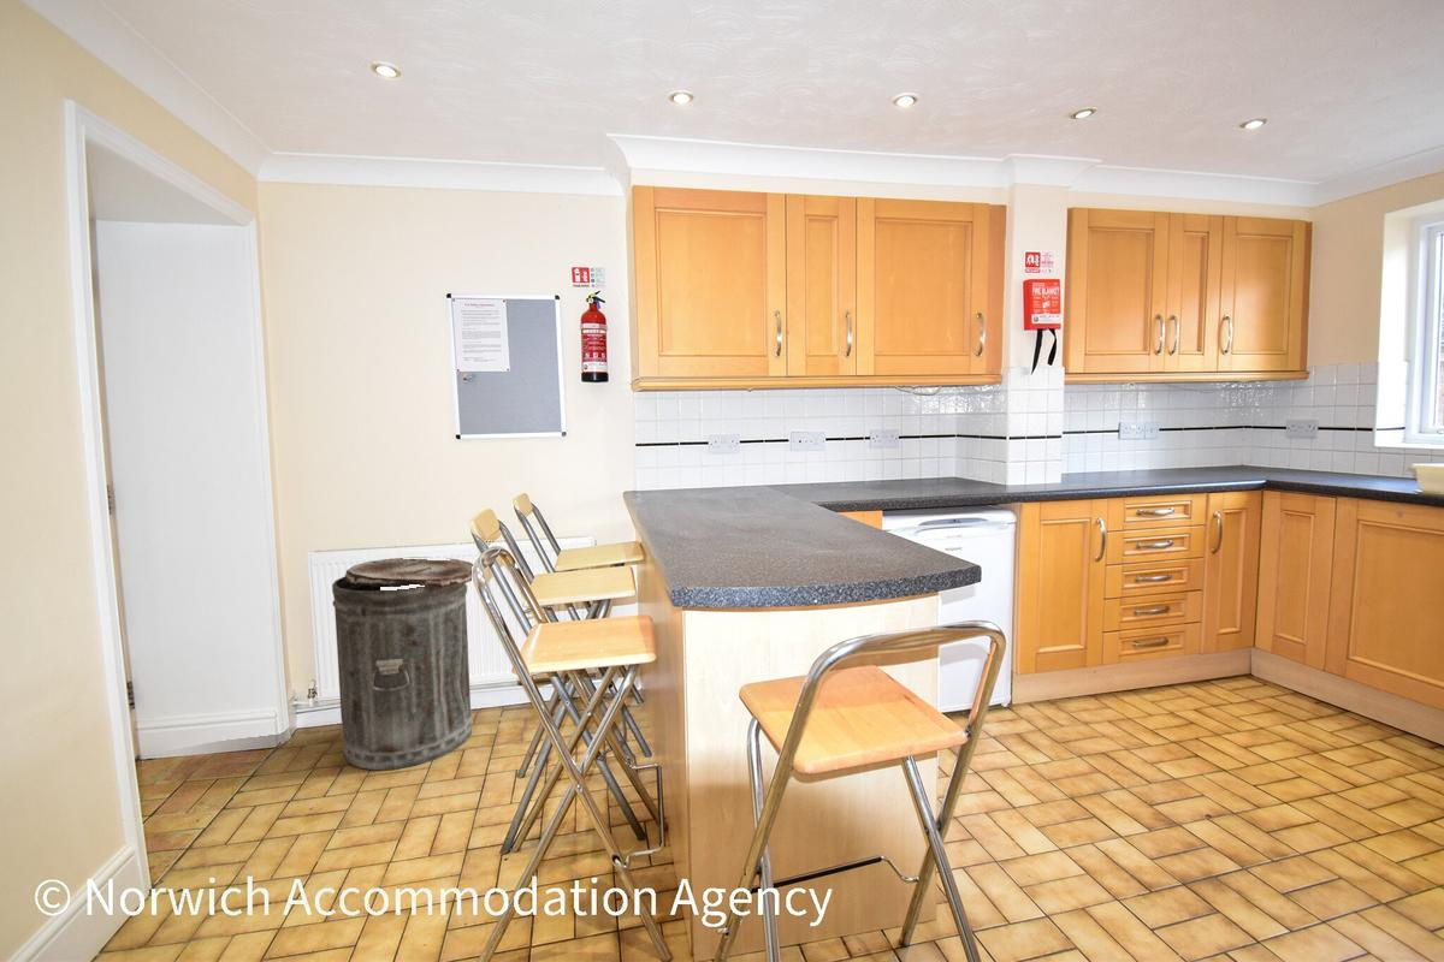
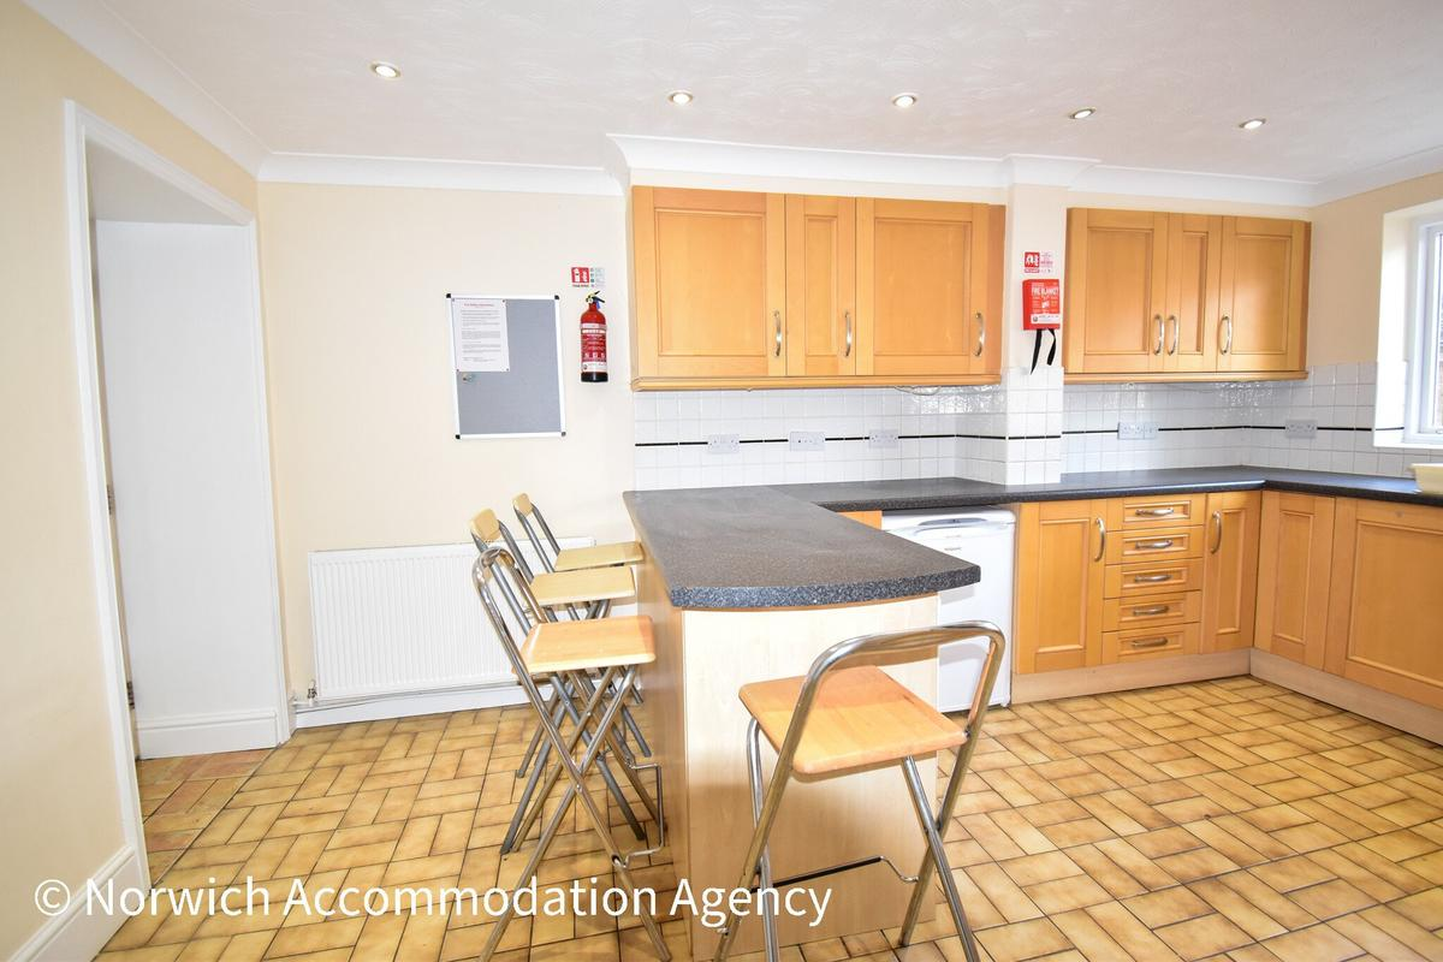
- trash can lid [331,557,474,771]
